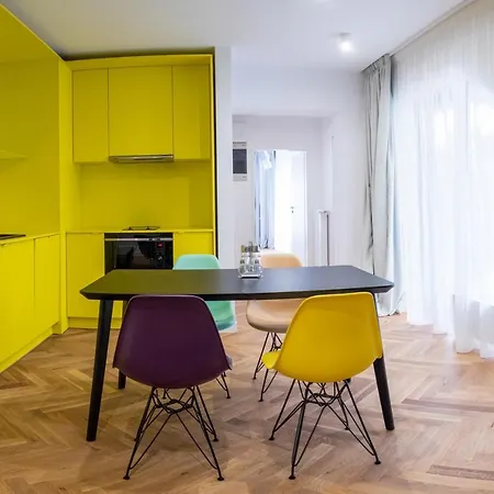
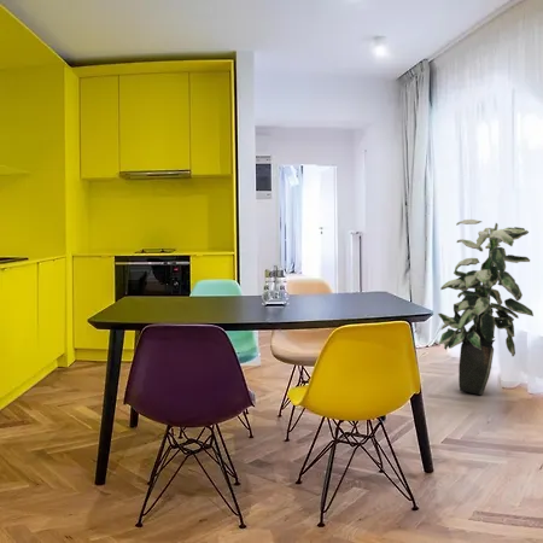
+ indoor plant [437,218,535,396]
